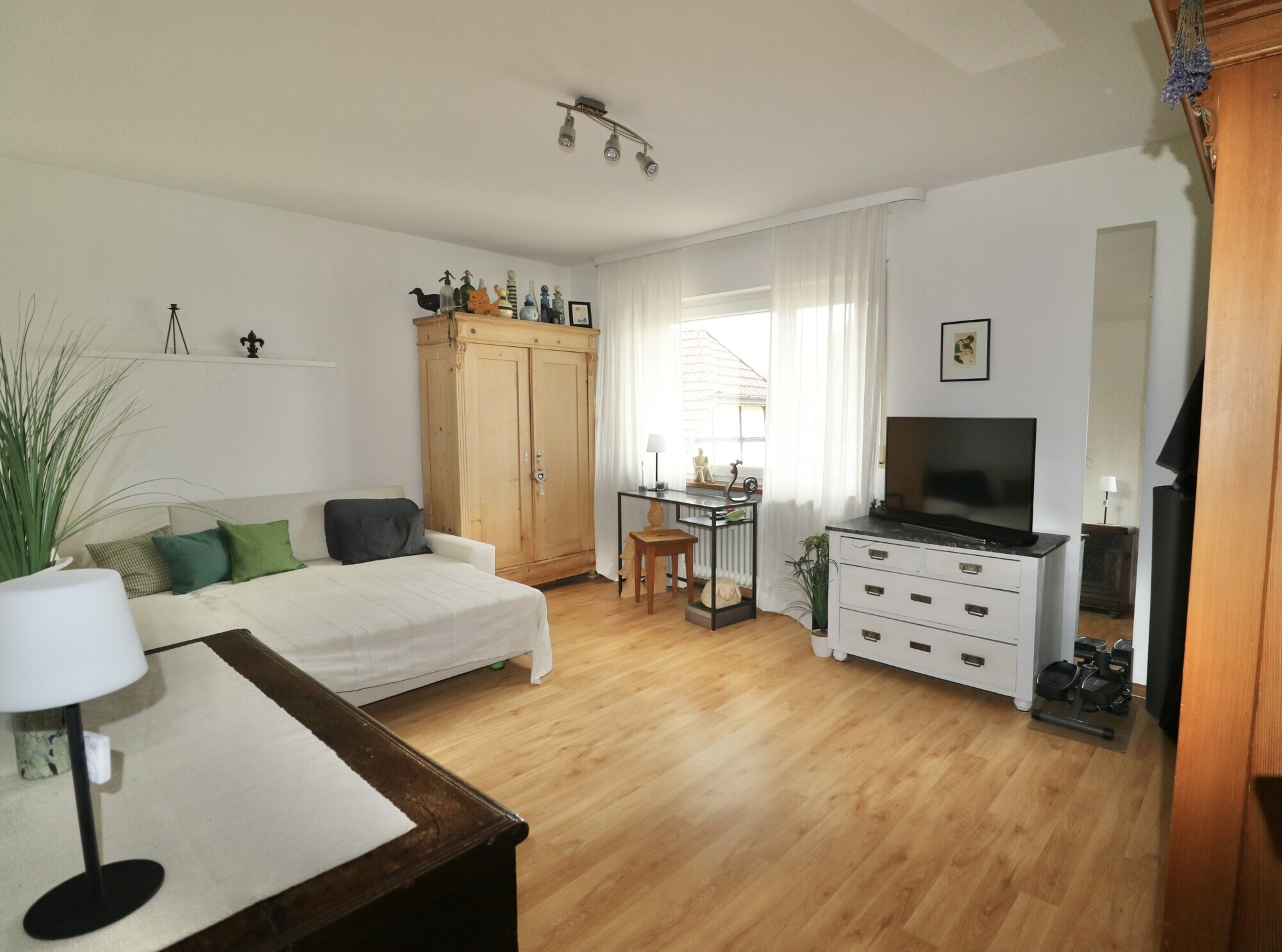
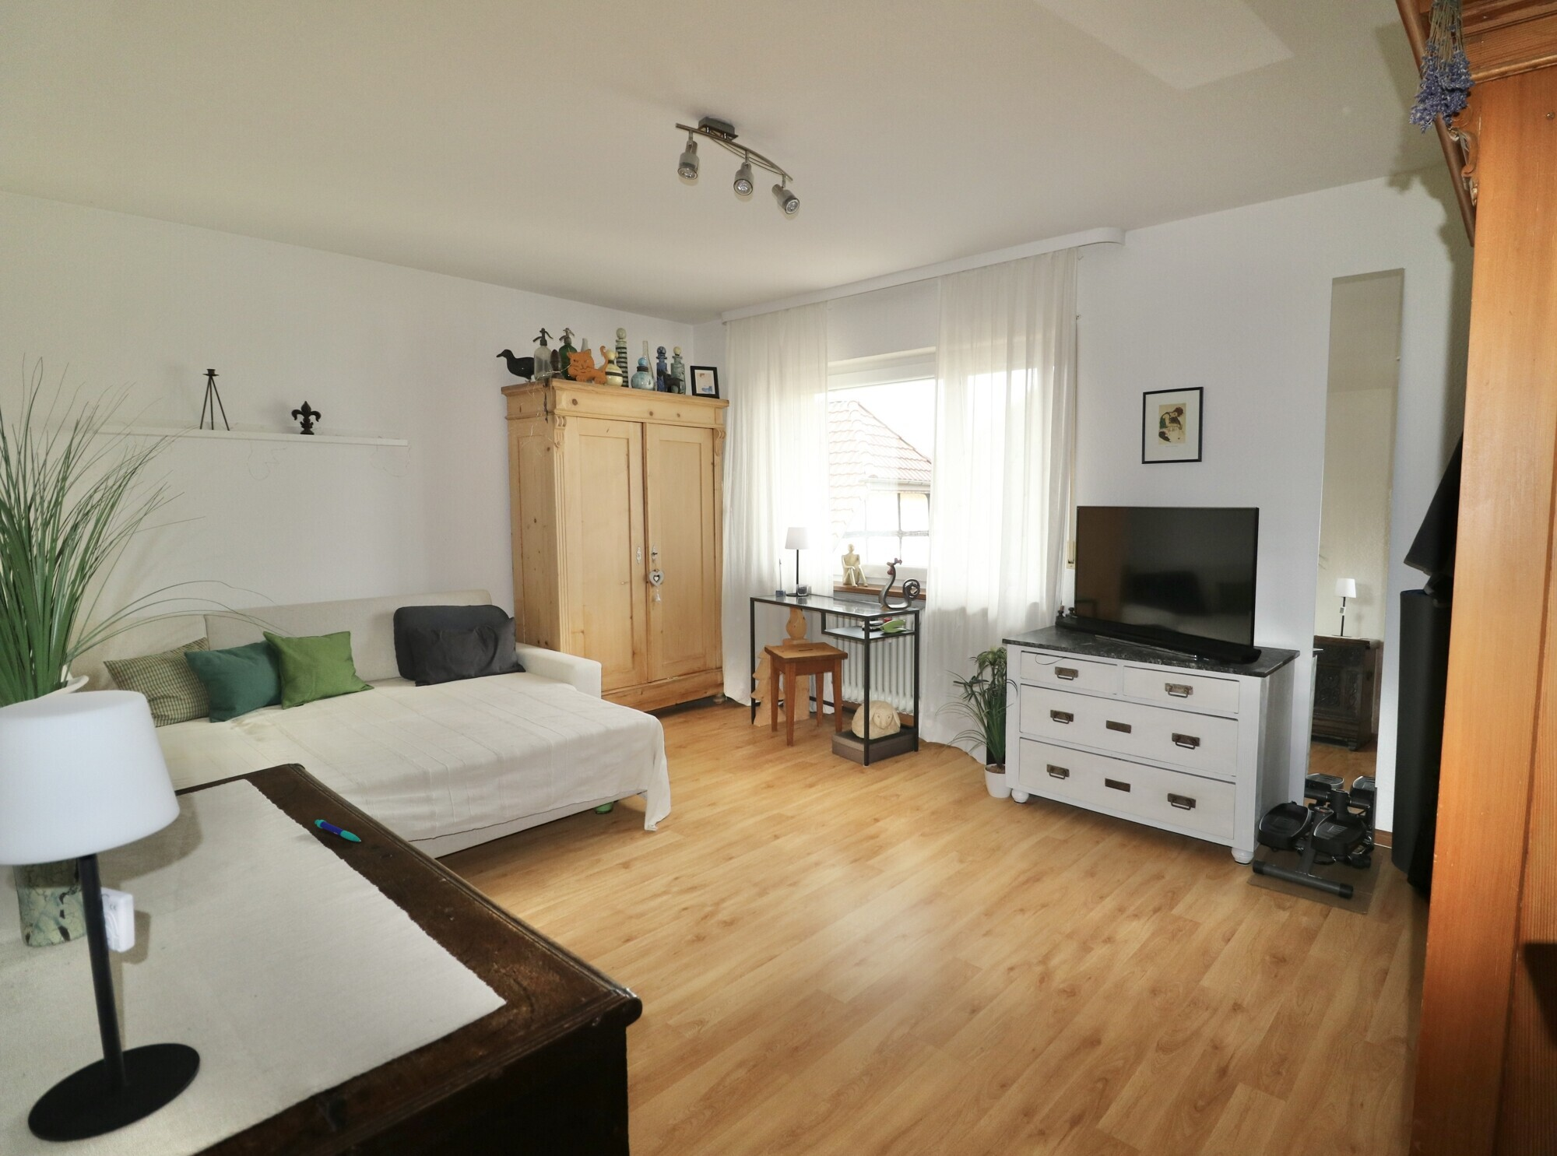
+ pen [315,818,362,843]
